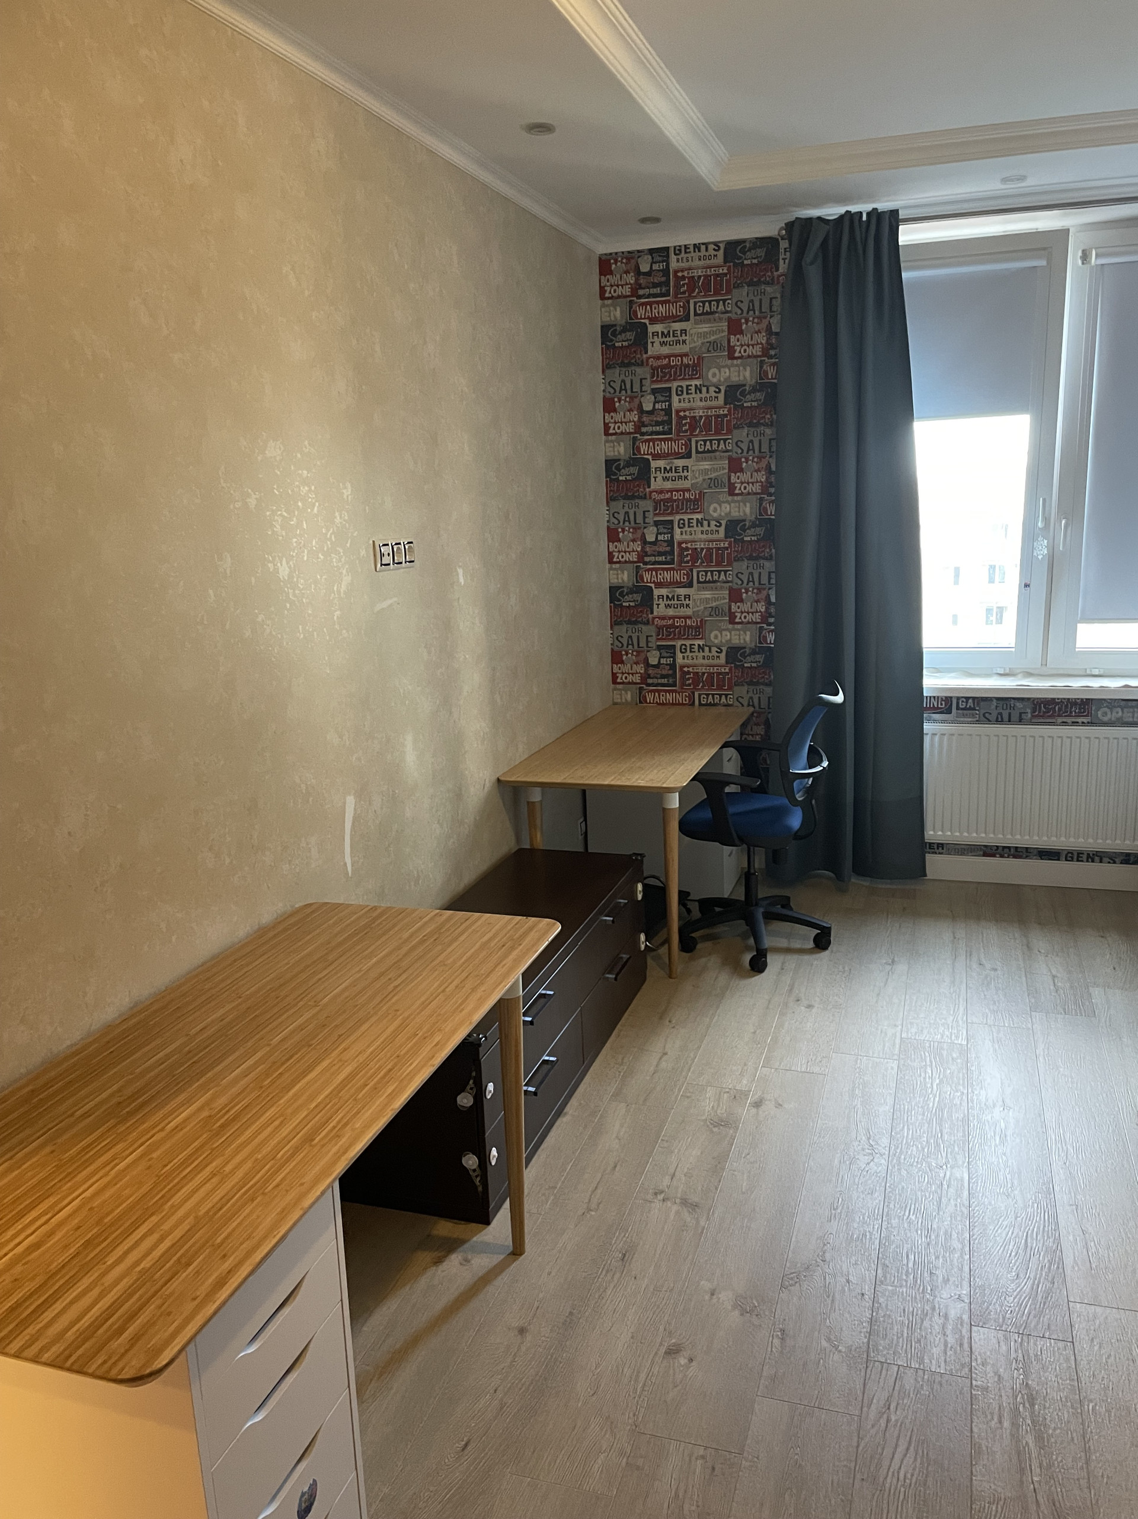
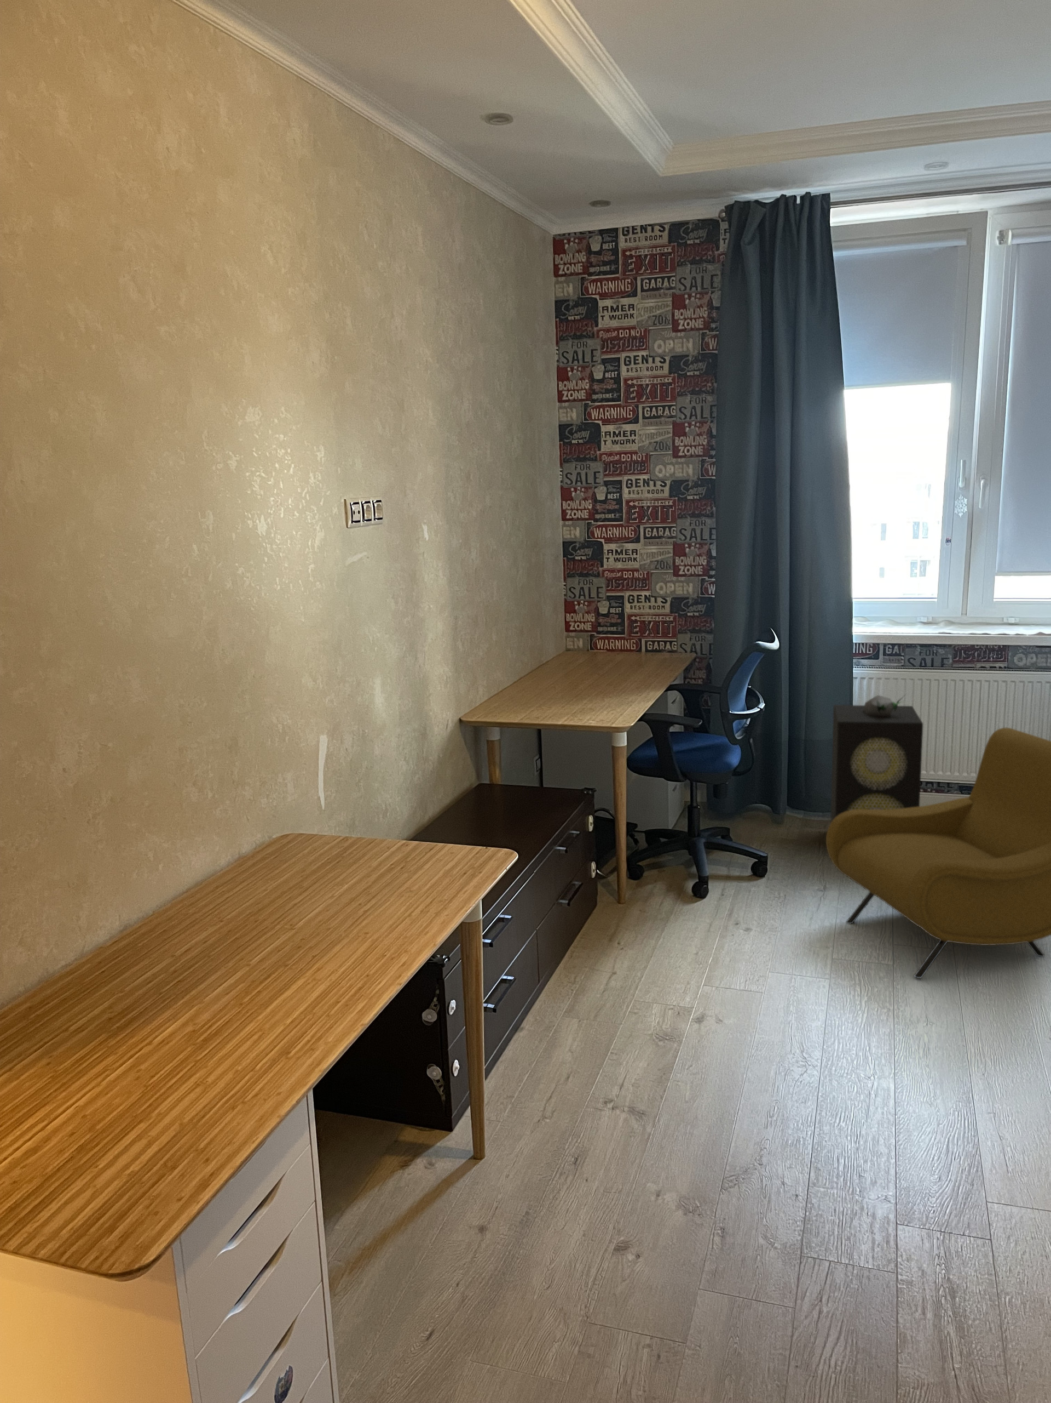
+ speaker [830,704,923,823]
+ succulent plant [863,693,907,717]
+ armchair [826,727,1051,979]
